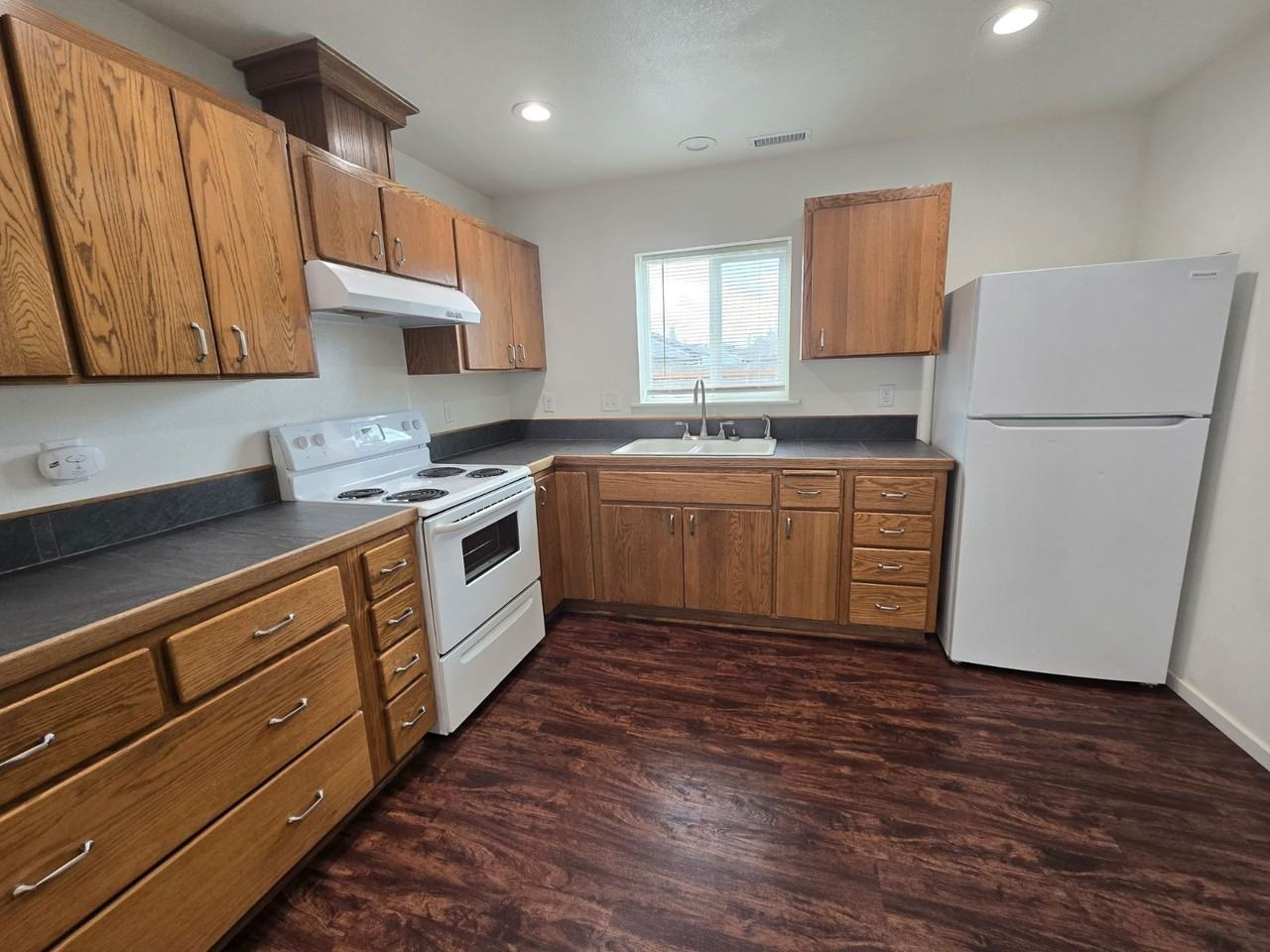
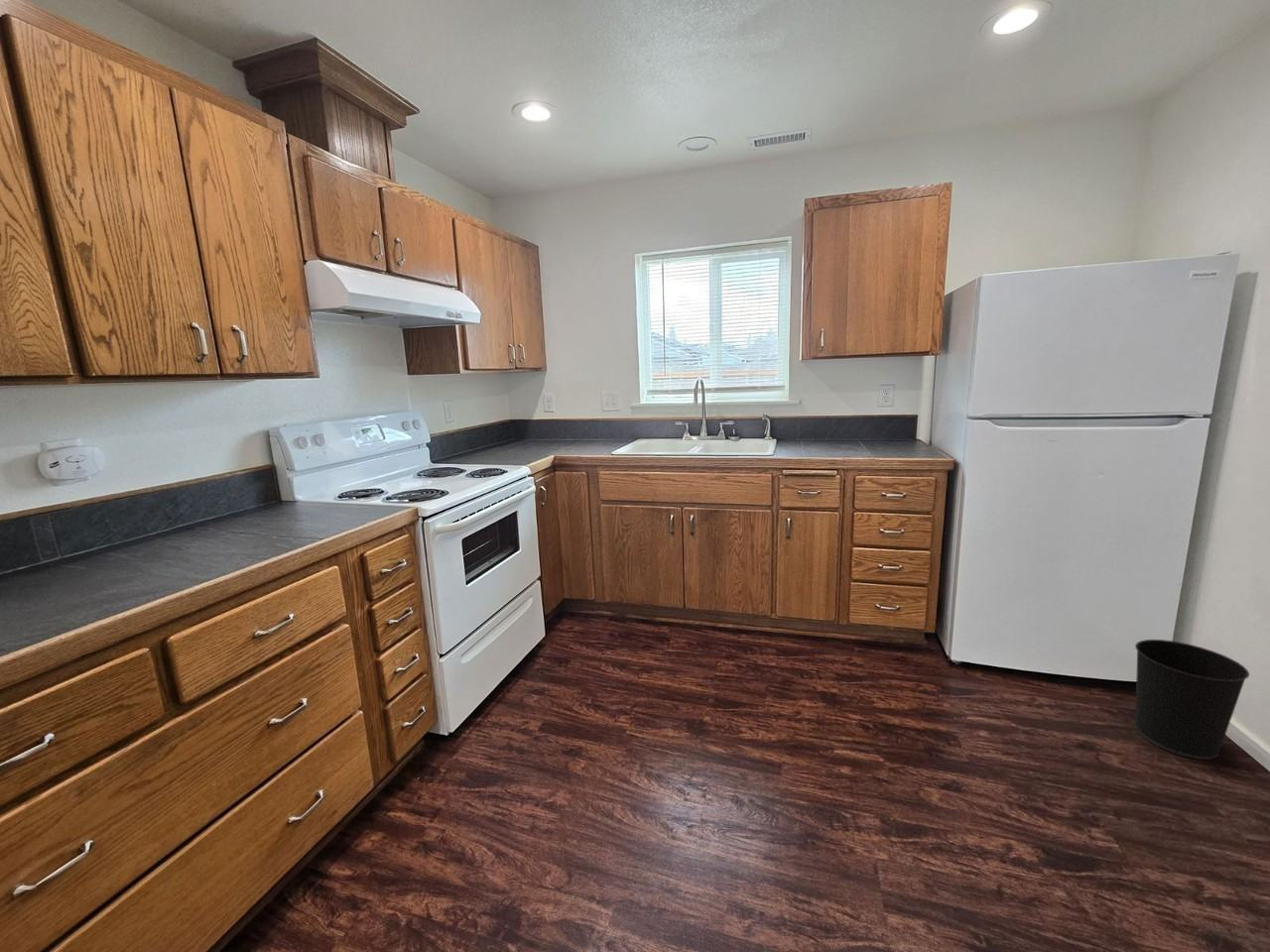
+ wastebasket [1134,639,1250,761]
